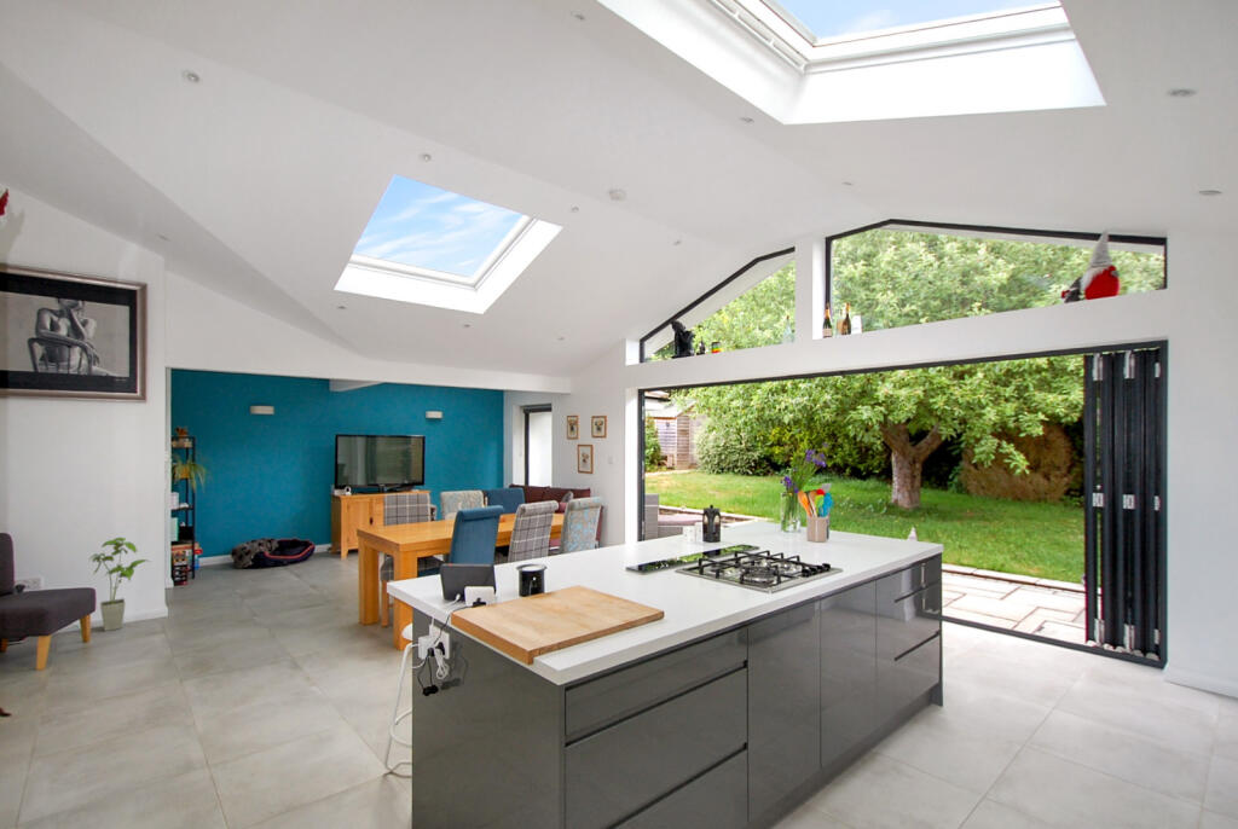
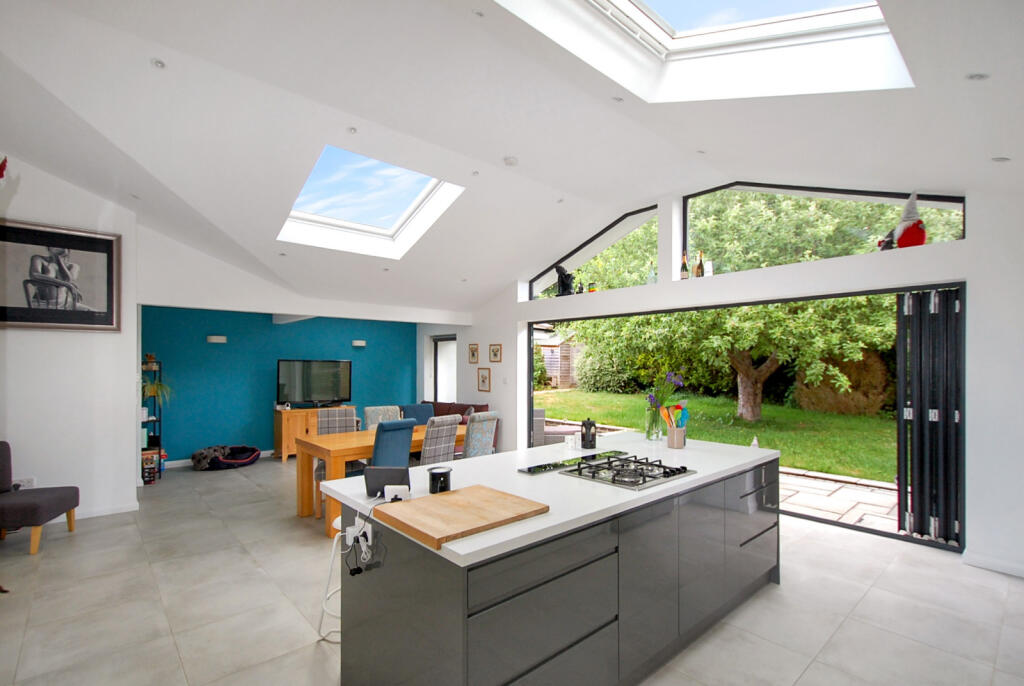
- house plant [87,537,151,633]
